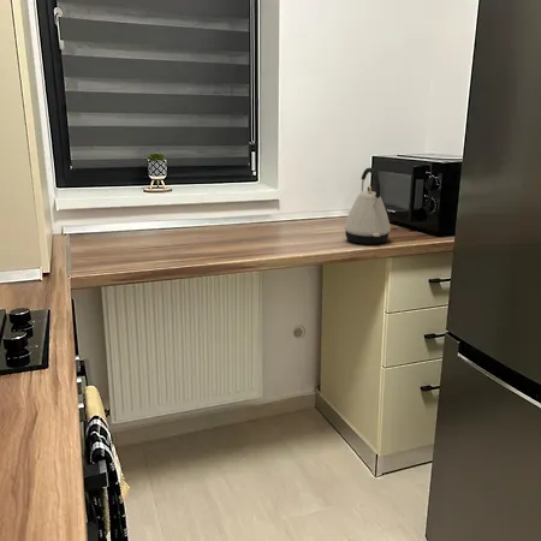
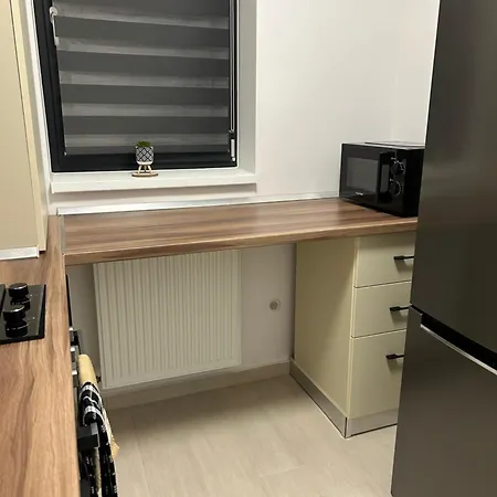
- kettle [343,167,392,245]
